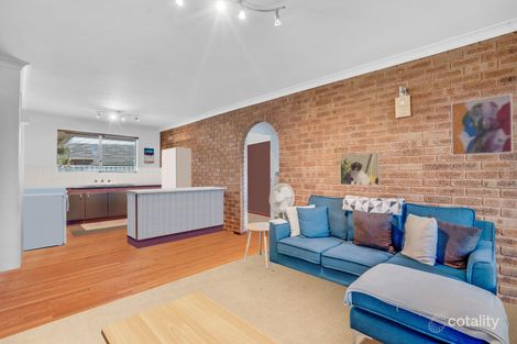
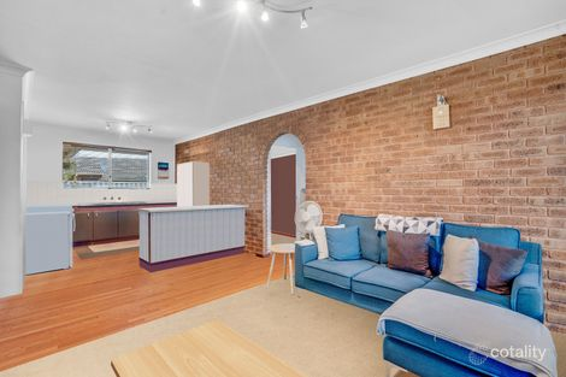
- wall art [450,92,514,157]
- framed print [339,152,381,187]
